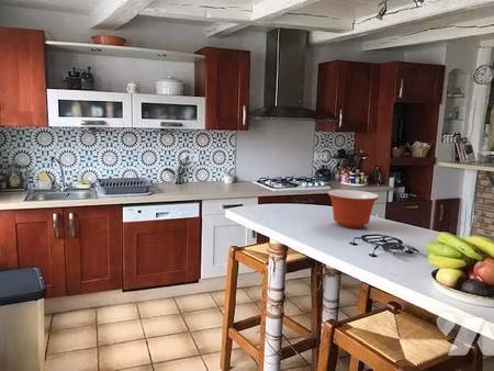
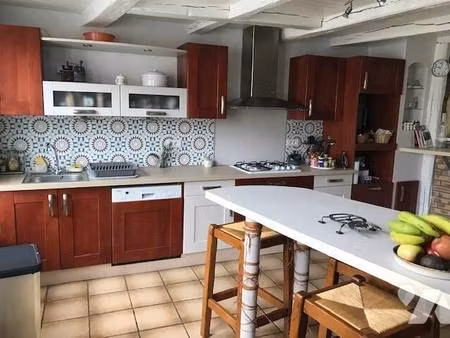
- mixing bowl [326,189,380,229]
